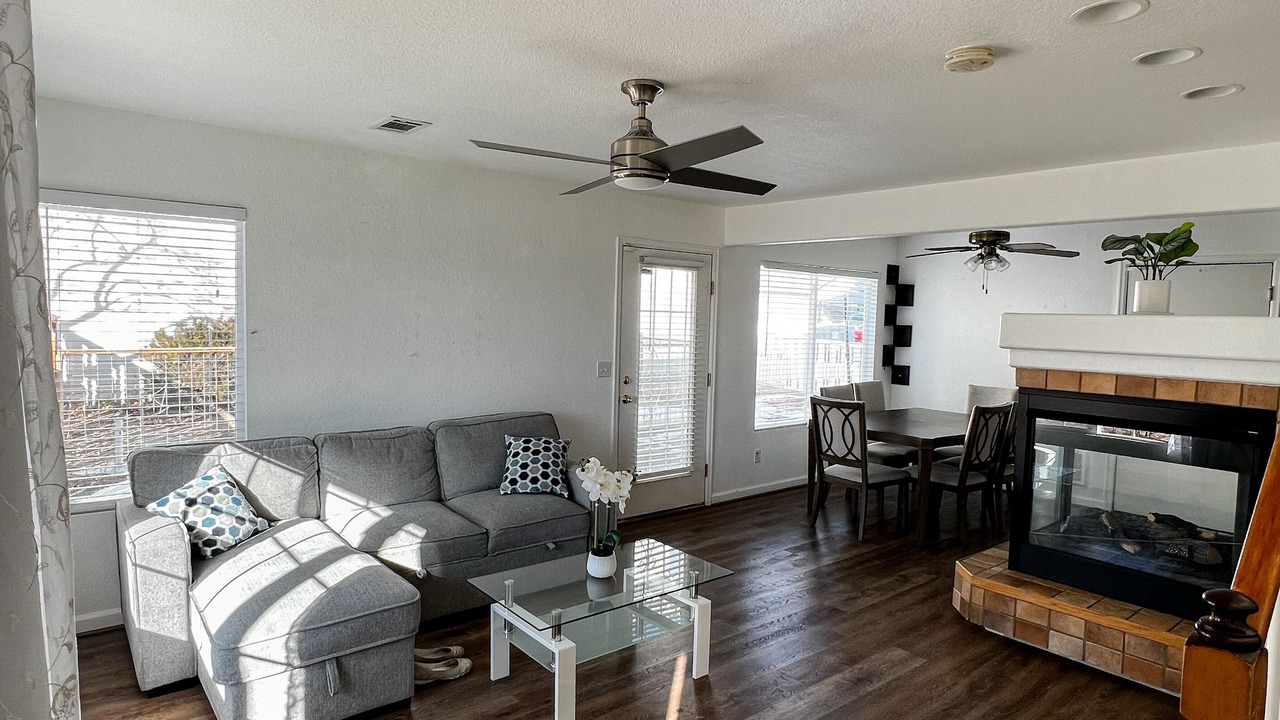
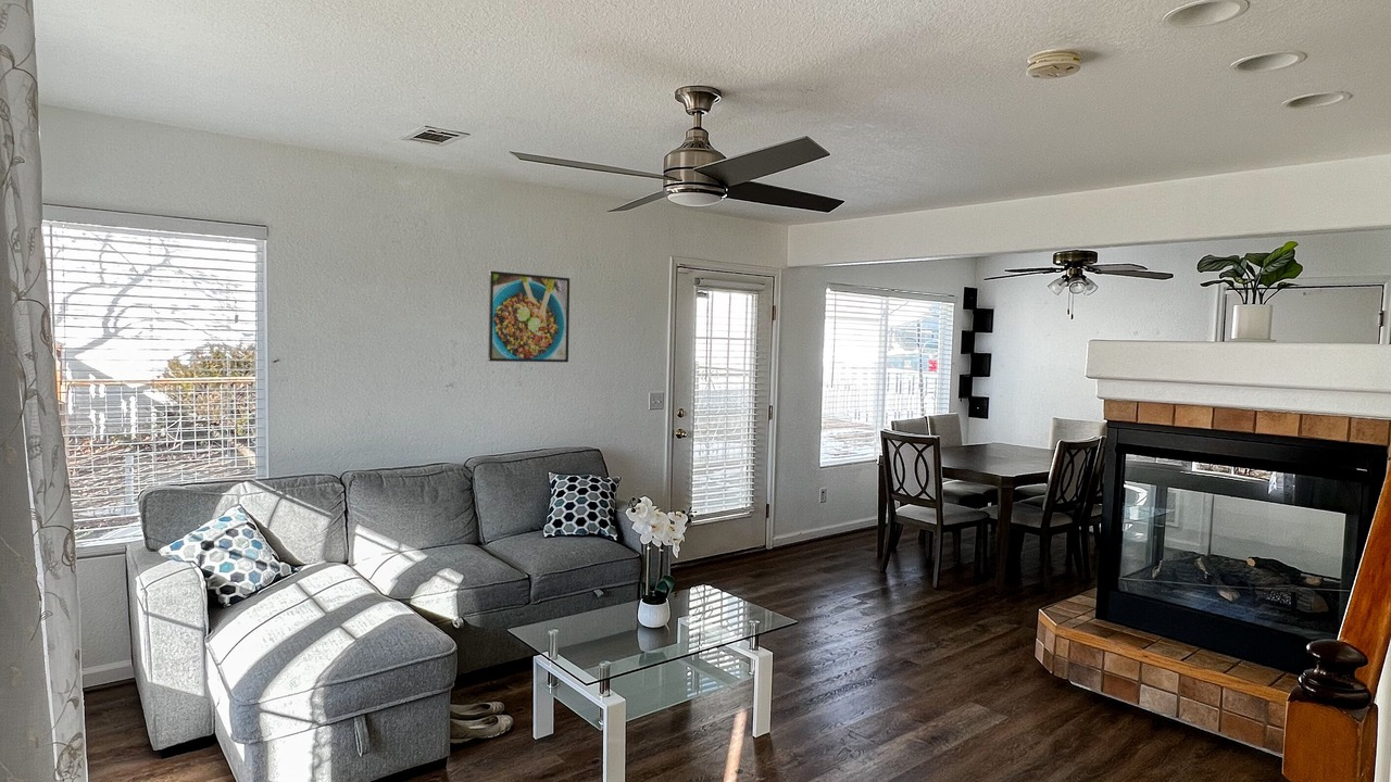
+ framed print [487,270,571,363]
